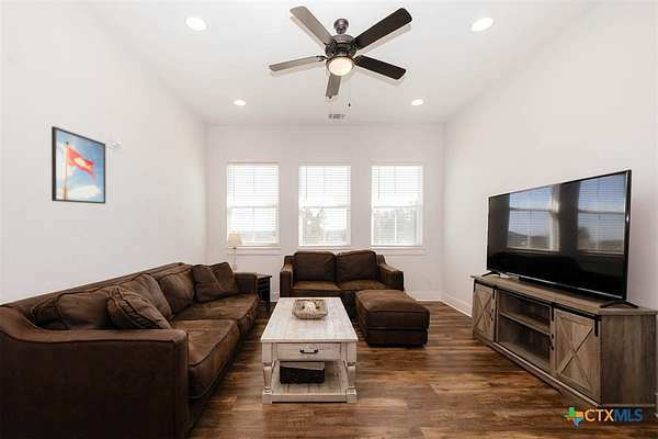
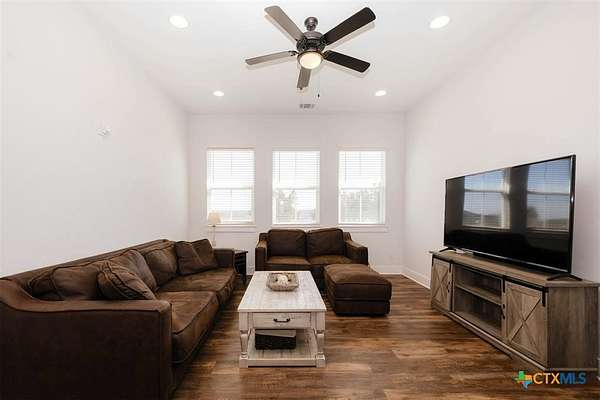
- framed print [50,125,106,205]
